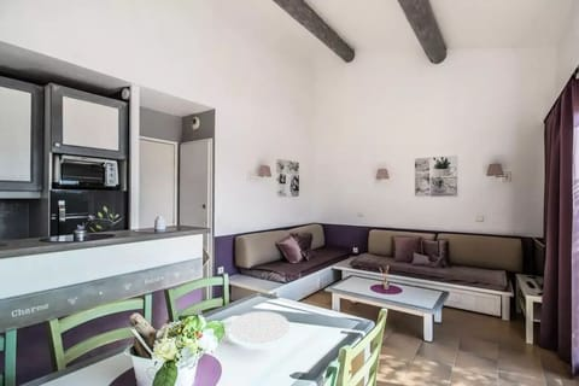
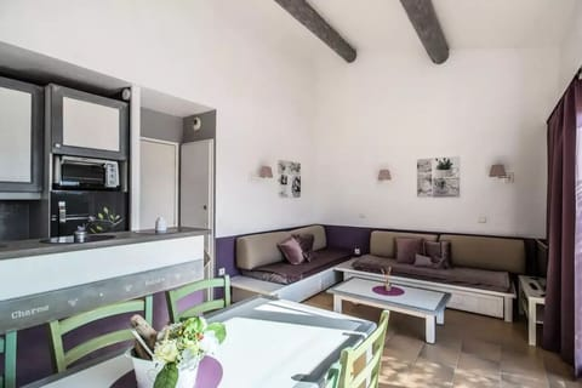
- plate [229,310,291,345]
